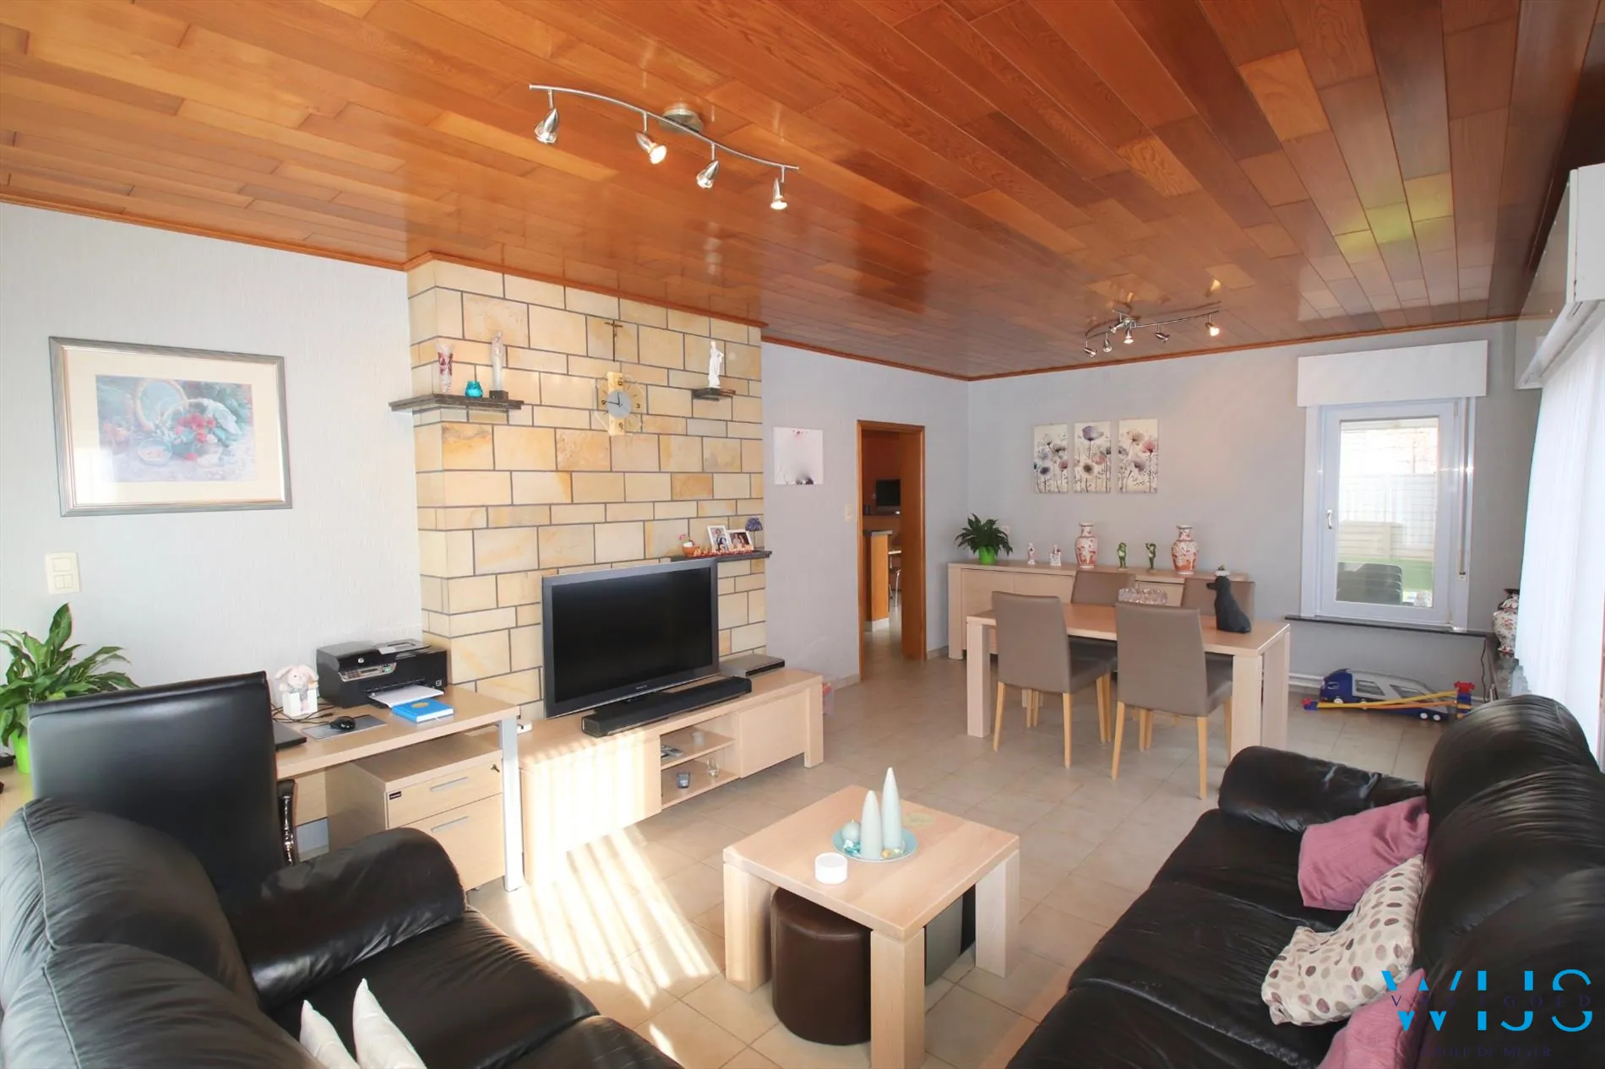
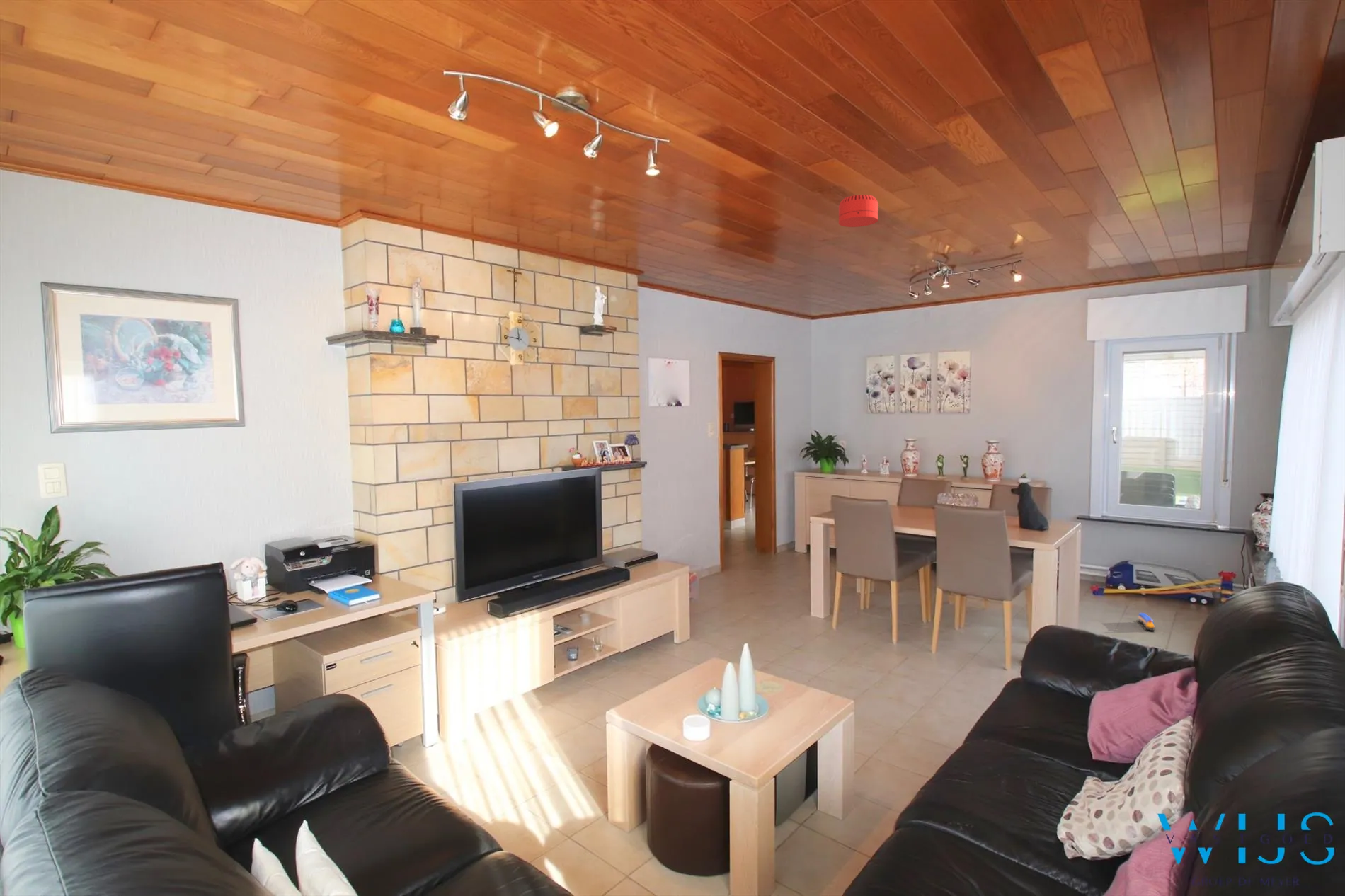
+ toy train [1135,612,1155,633]
+ smoke detector [838,194,879,228]
